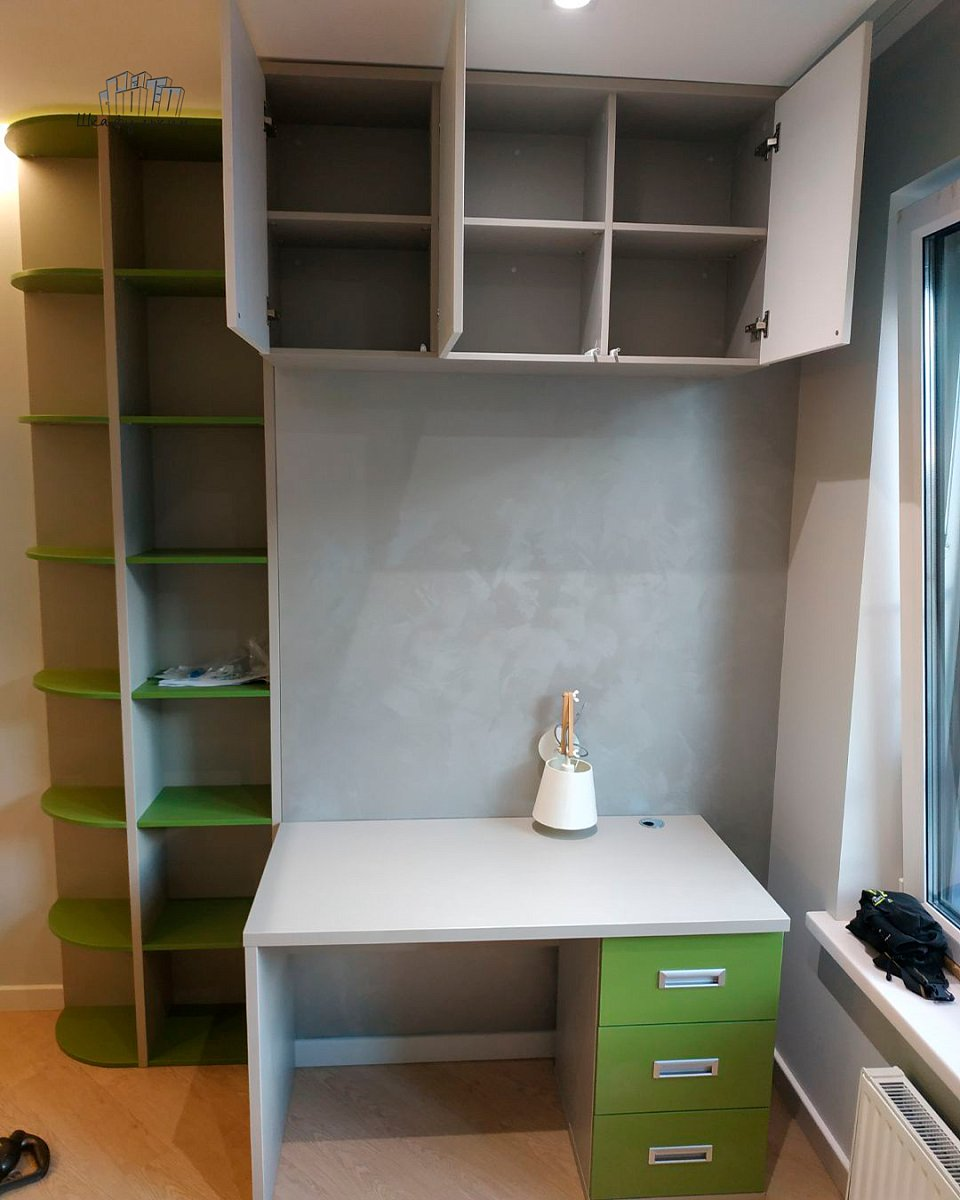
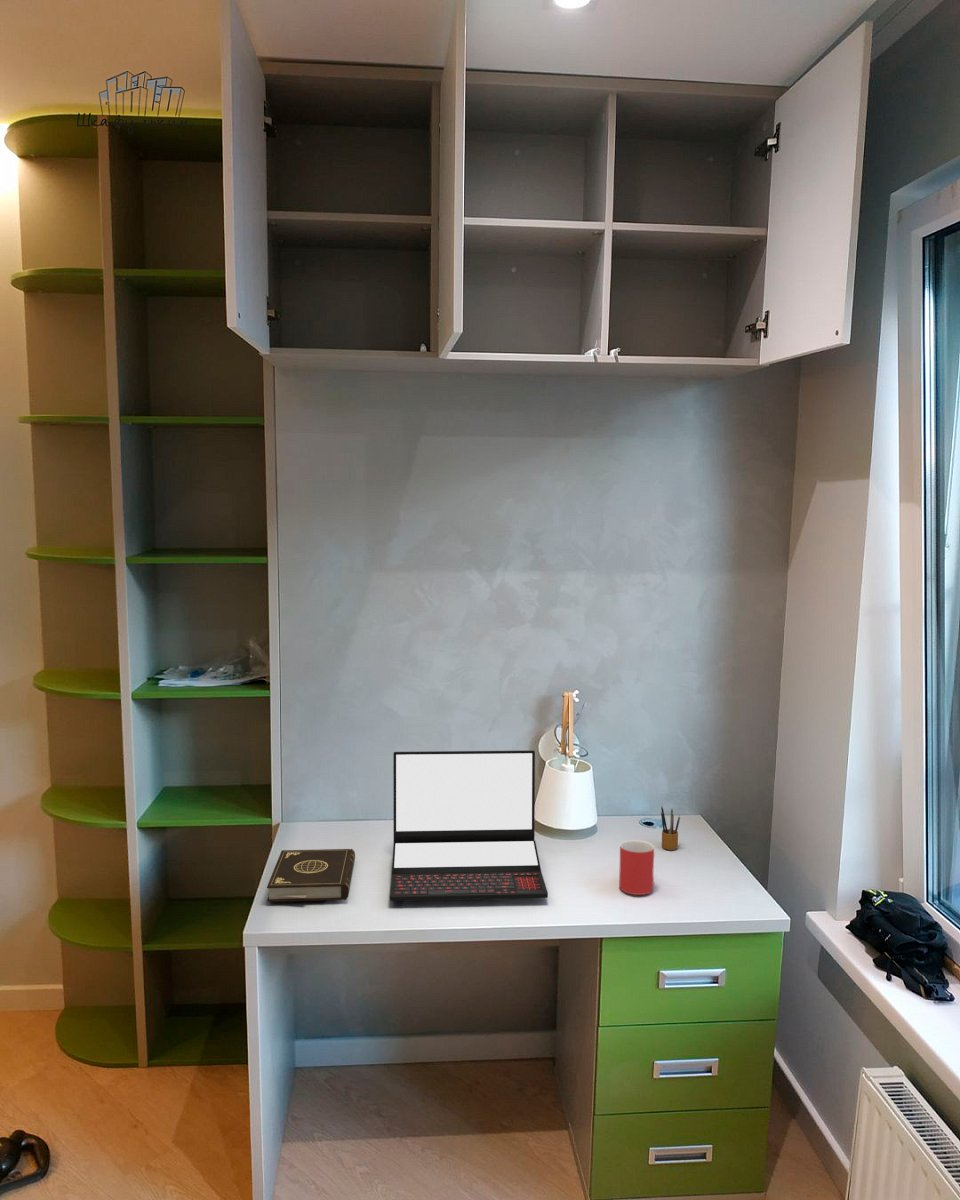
+ book [266,848,356,903]
+ laptop [389,749,549,902]
+ pencil box [660,805,681,851]
+ mug [618,839,655,896]
